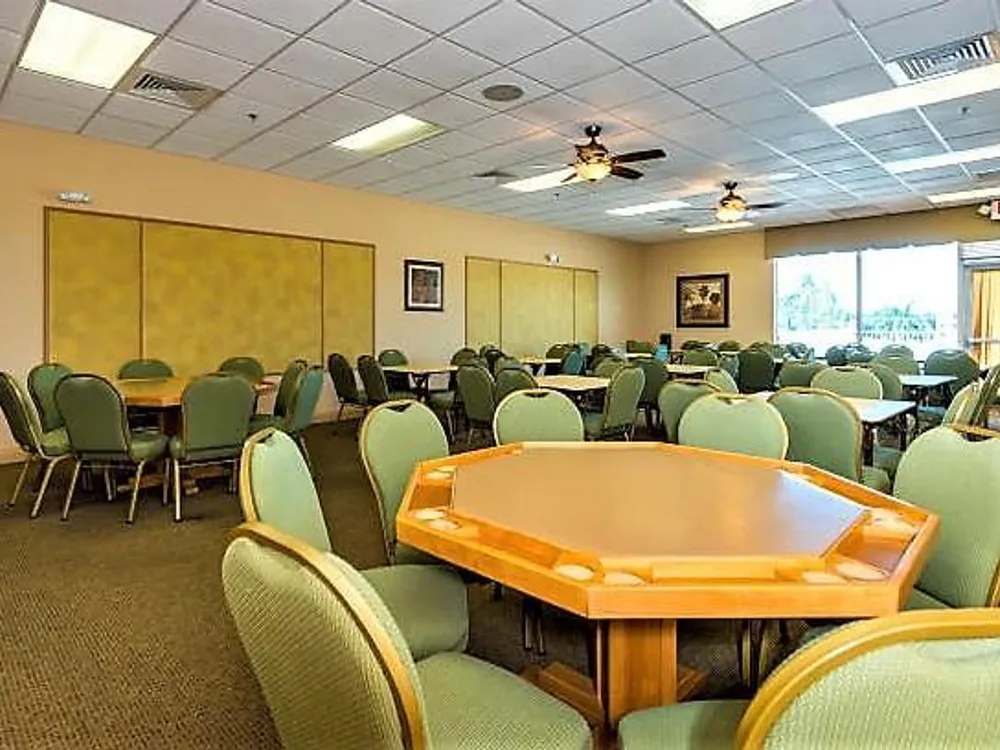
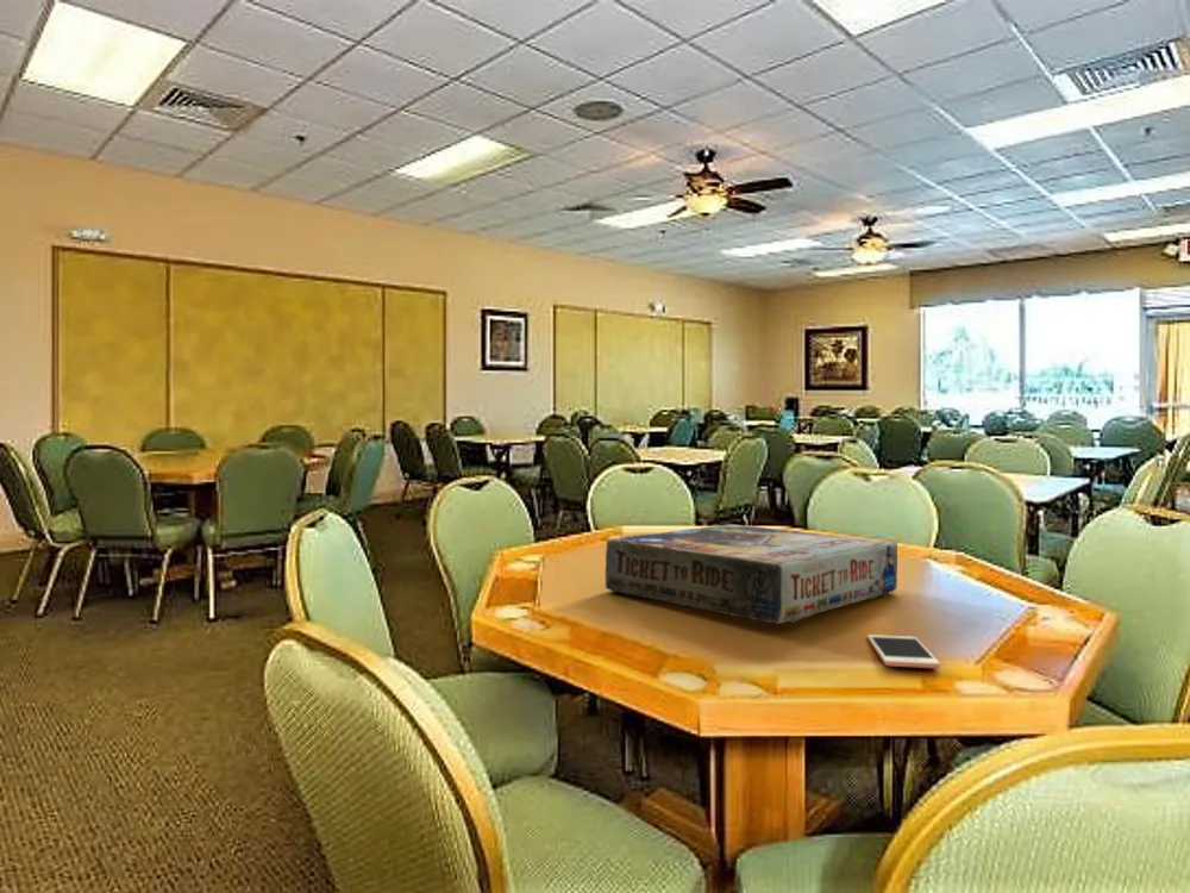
+ board game [605,523,898,625]
+ cell phone [866,633,941,669]
